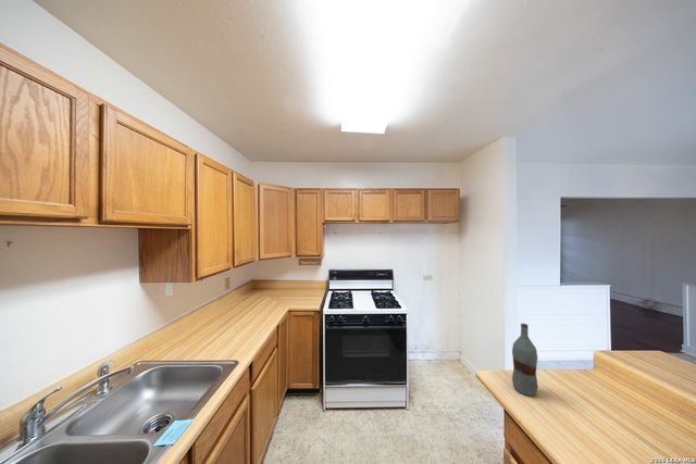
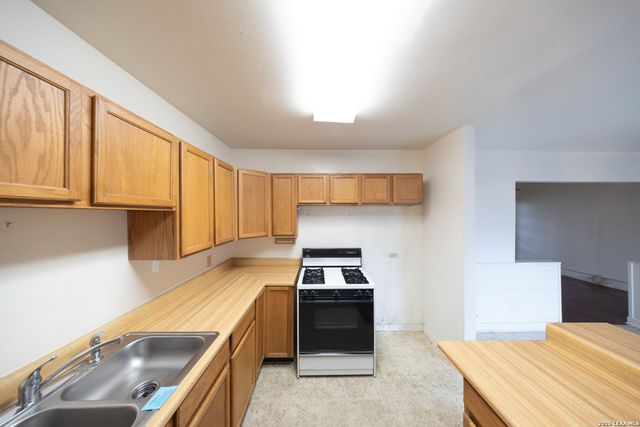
- bottle [511,323,539,398]
